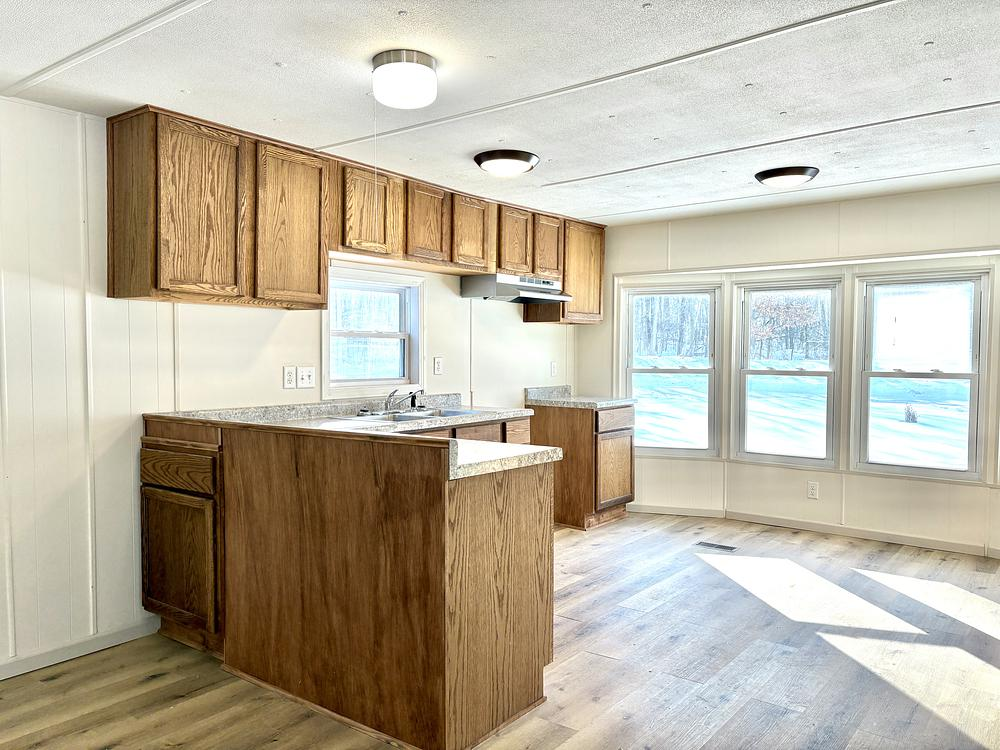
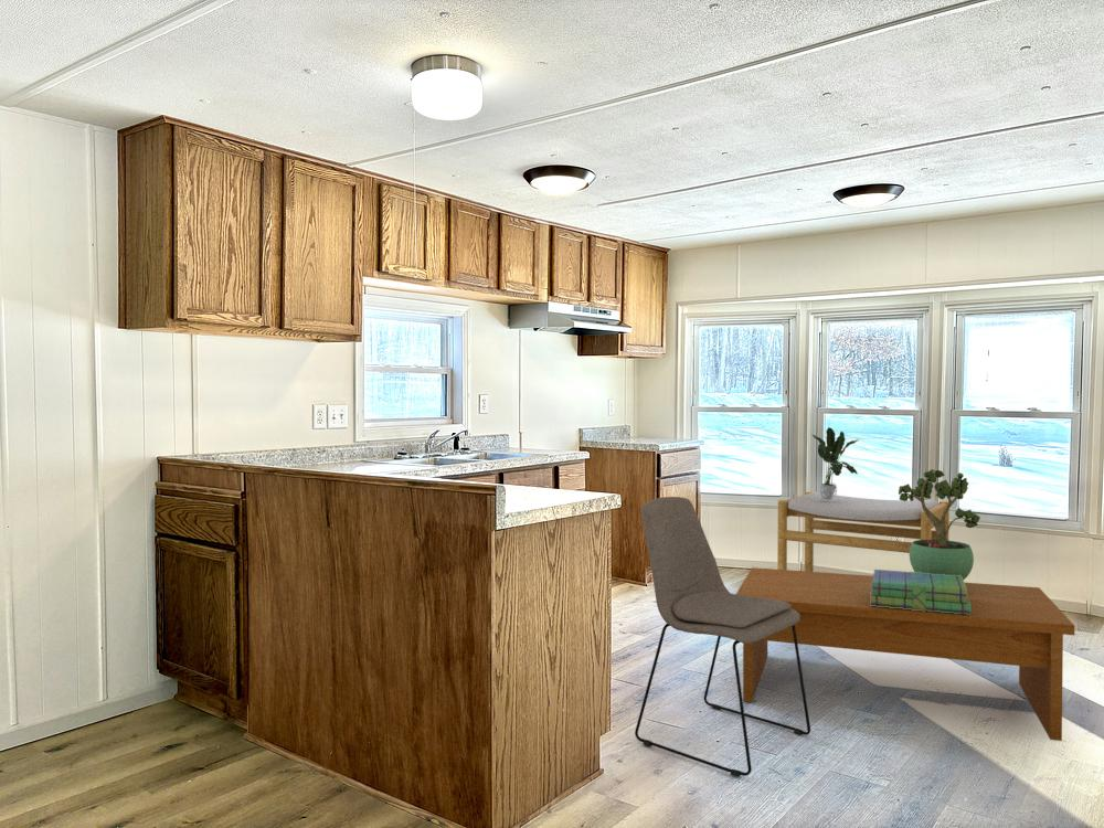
+ footstool [776,491,951,572]
+ stack of books [870,569,970,615]
+ chair [634,496,811,778]
+ potted plant [811,426,860,500]
+ coffee table [735,566,1075,742]
+ potted plant [898,468,981,581]
